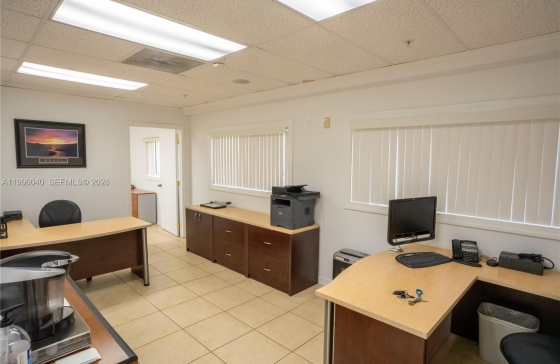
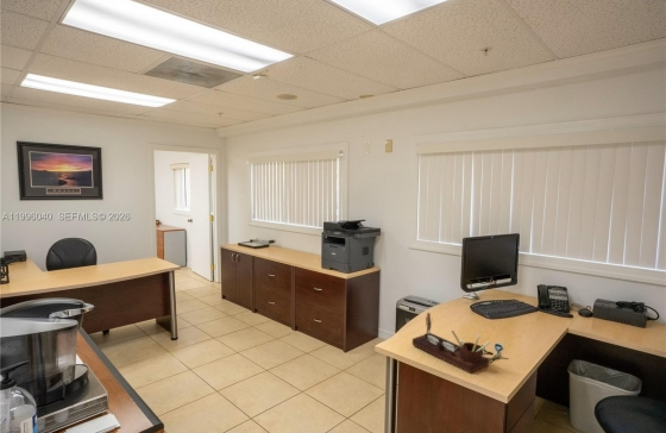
+ desk organizer [411,312,491,375]
